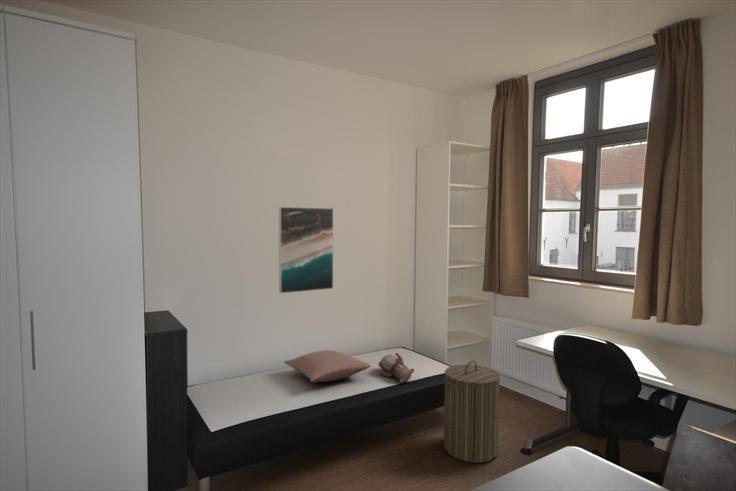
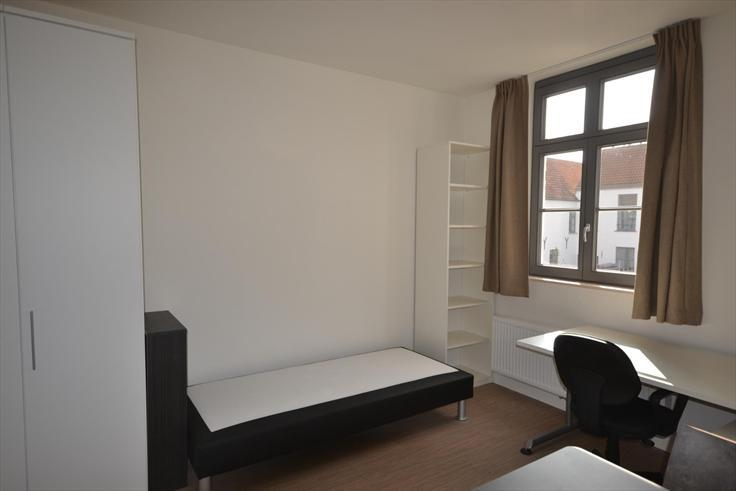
- teddy bear [378,352,415,384]
- laundry hamper [443,360,501,464]
- pillow [283,349,372,383]
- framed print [278,206,334,294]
